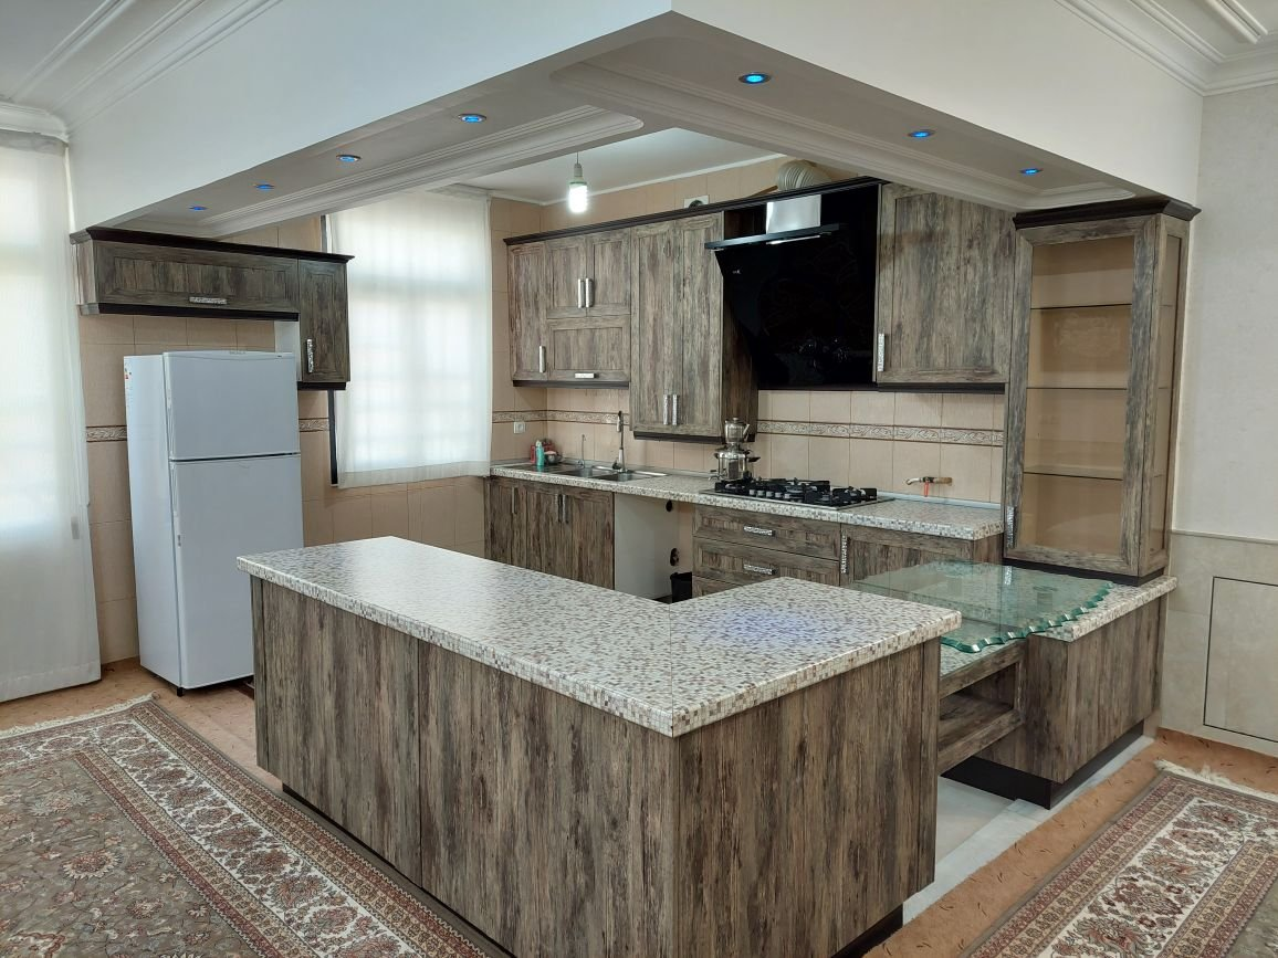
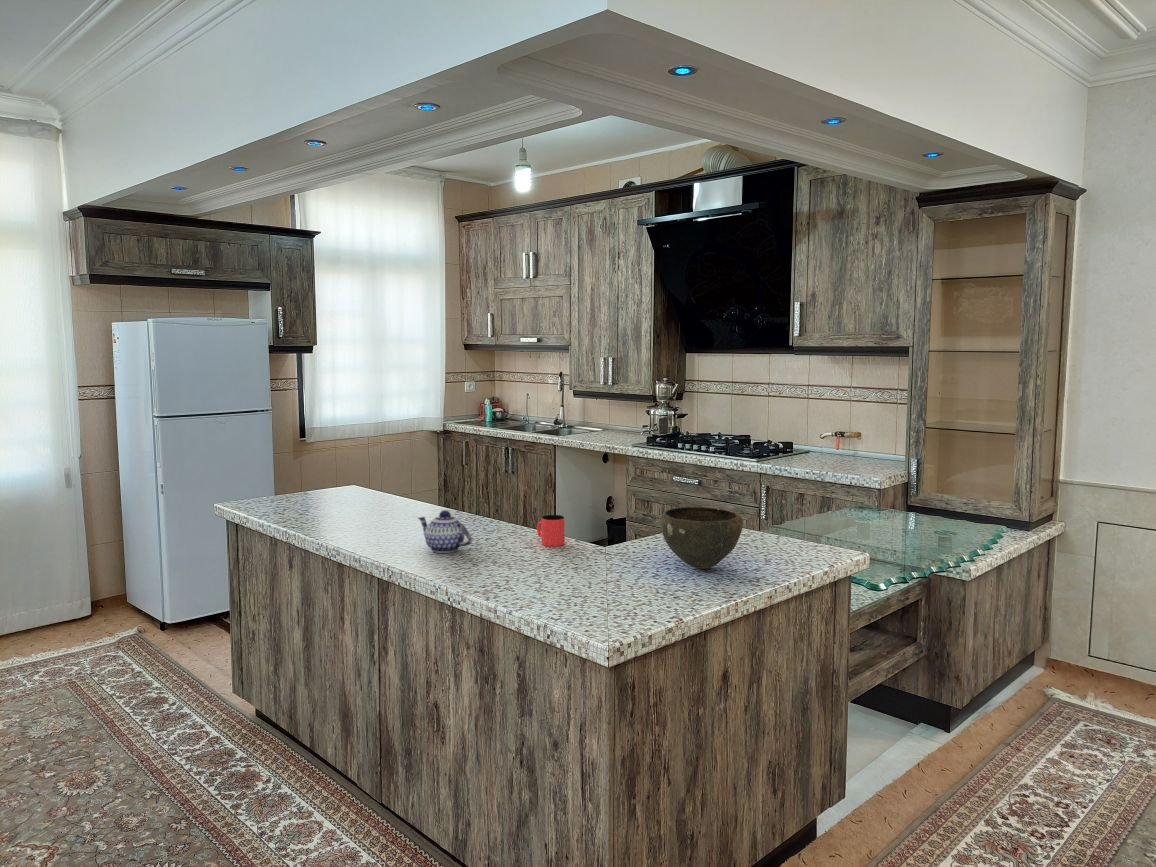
+ teapot [416,509,474,554]
+ bowl [660,506,744,570]
+ cup [536,514,565,548]
